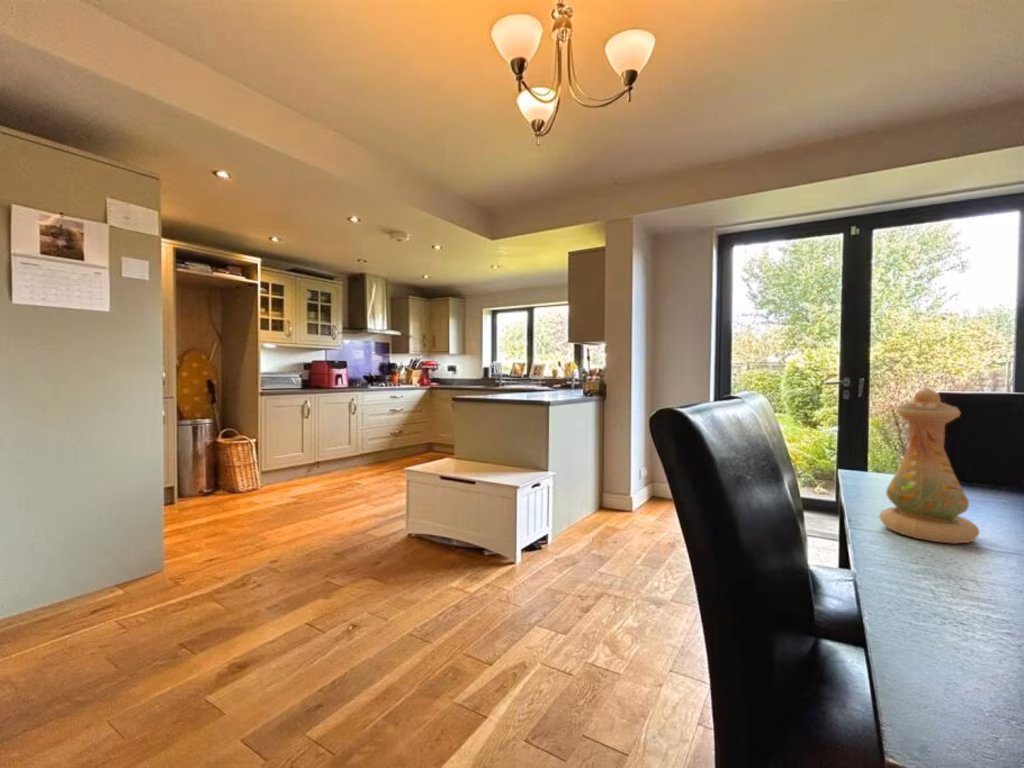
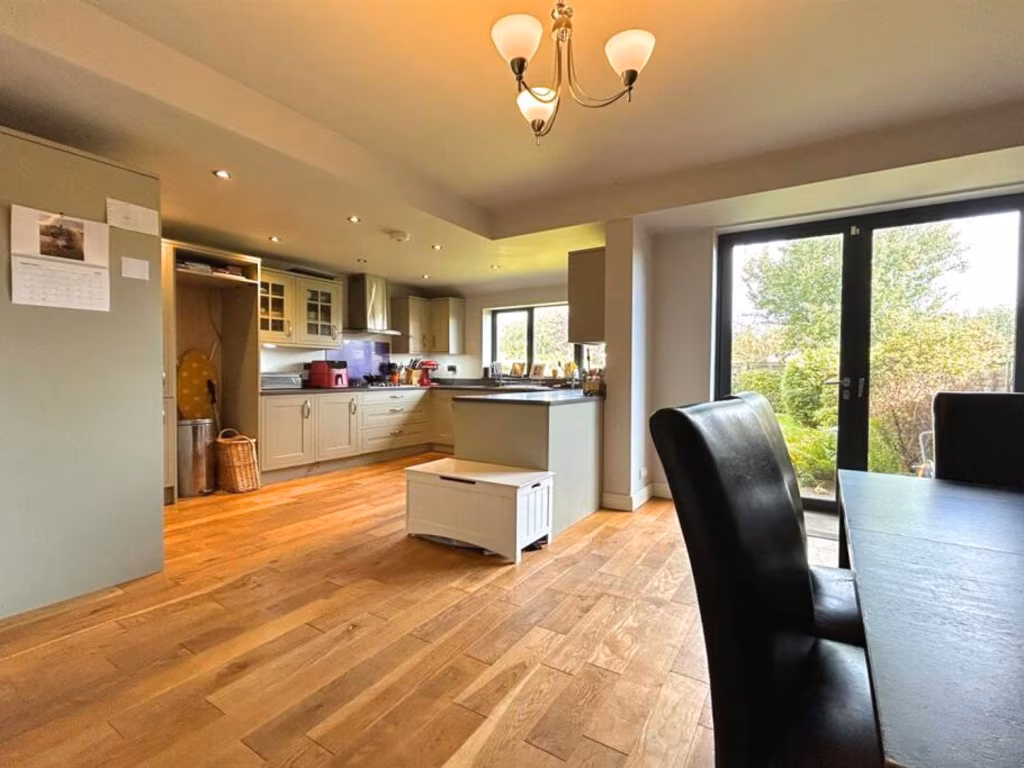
- vase [878,386,981,545]
